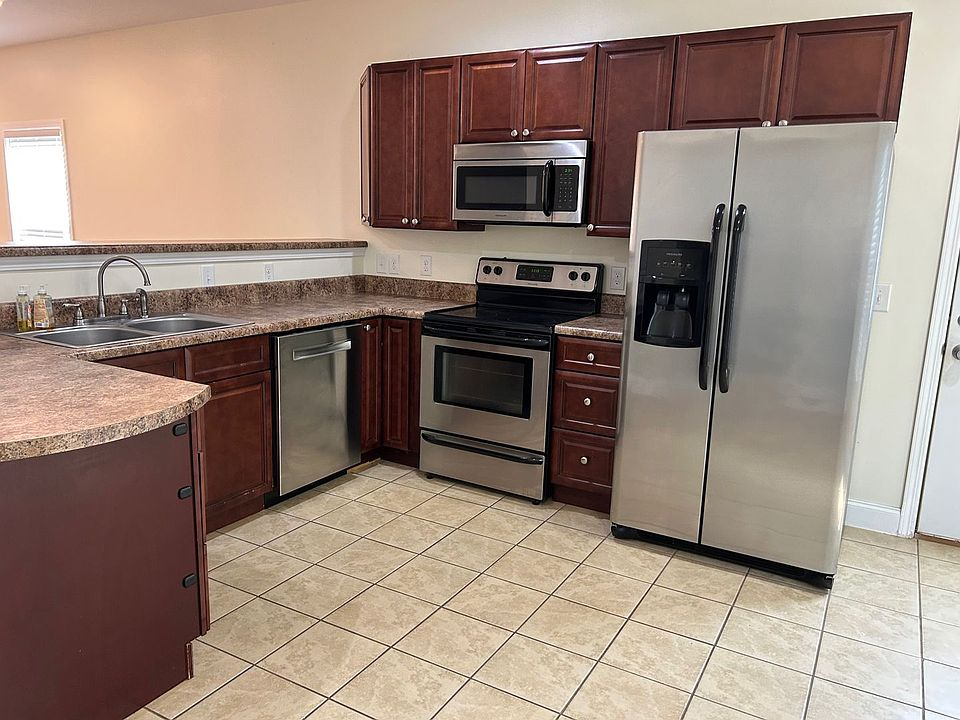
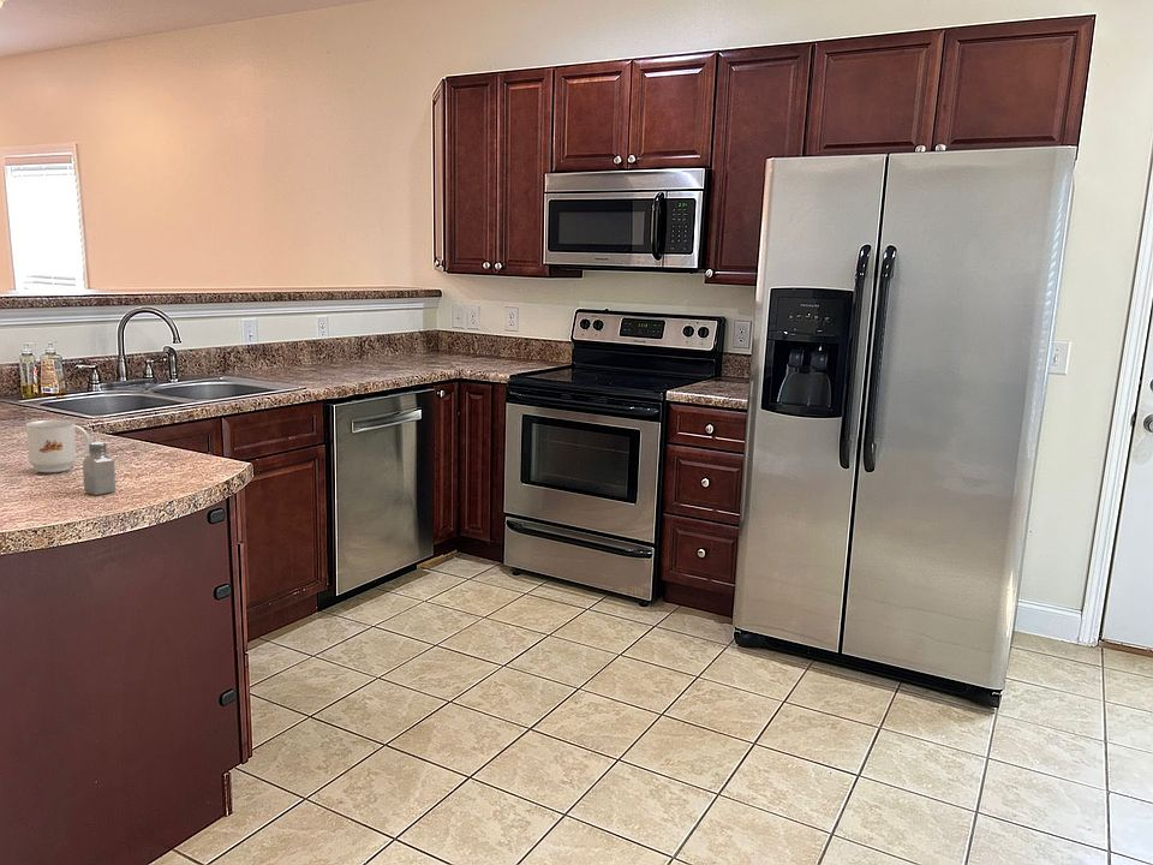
+ mug [24,419,91,473]
+ saltshaker [82,441,117,496]
